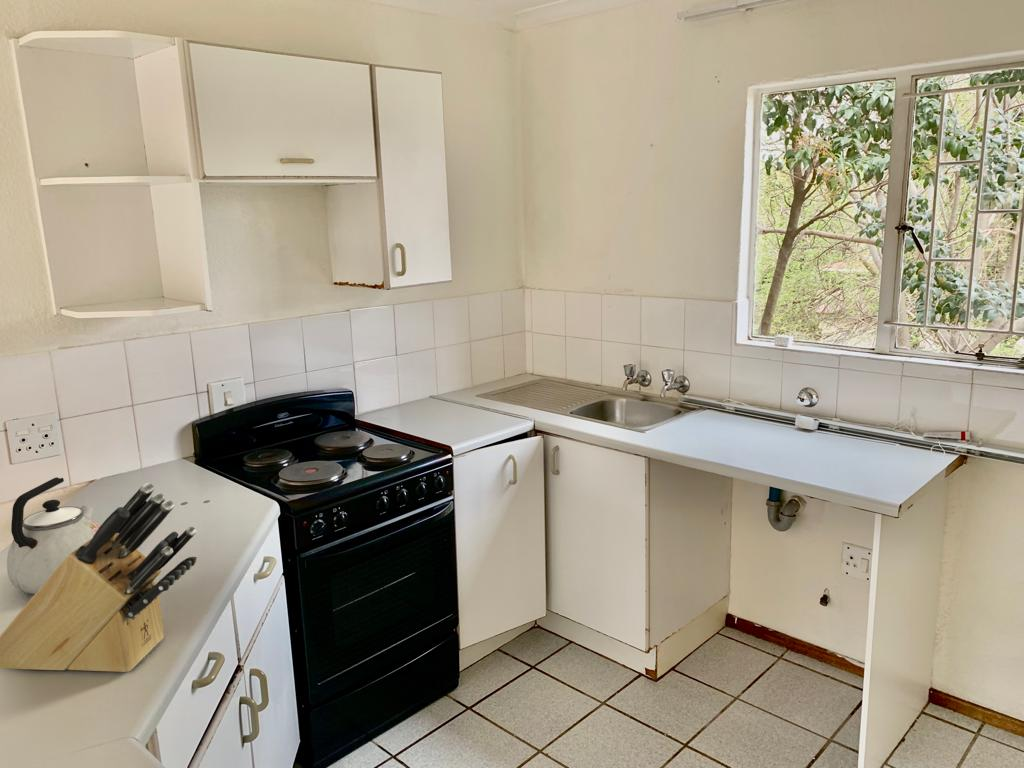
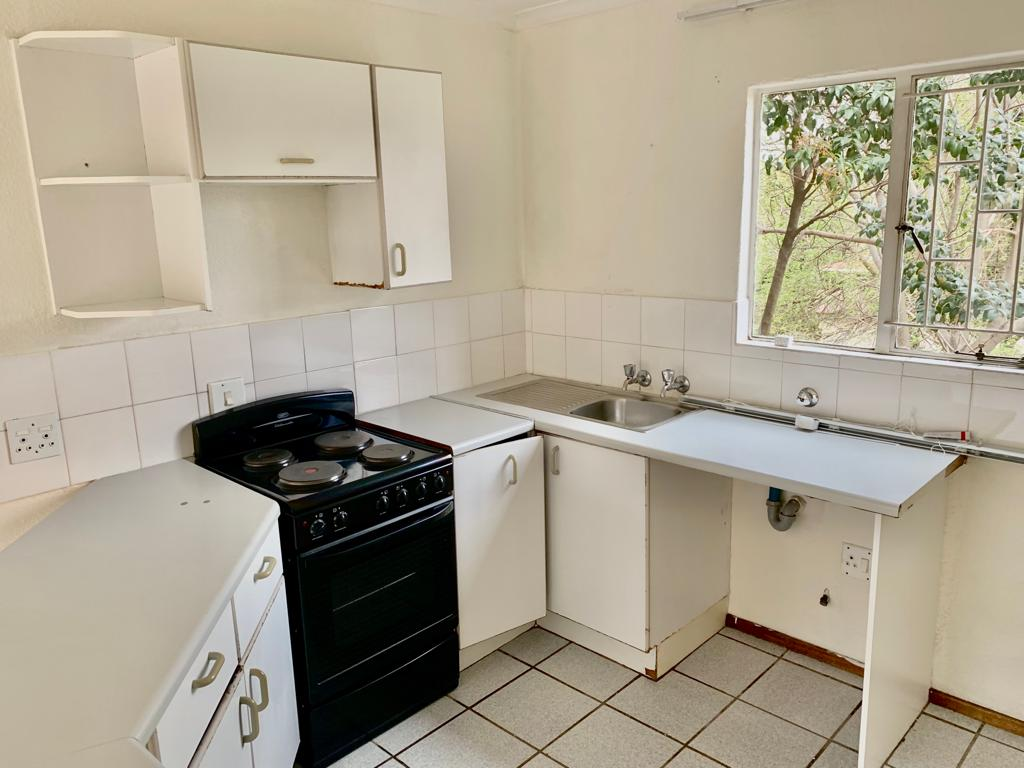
- kettle [6,476,100,595]
- knife block [0,482,198,673]
